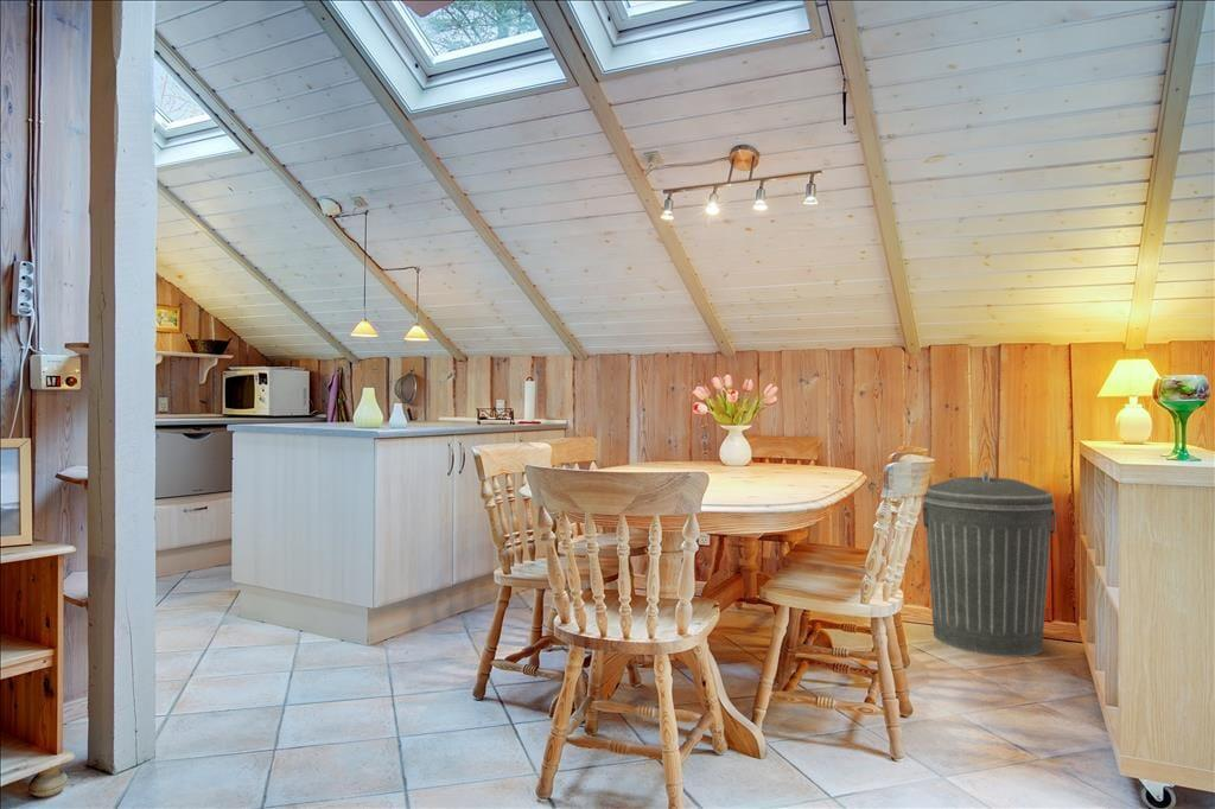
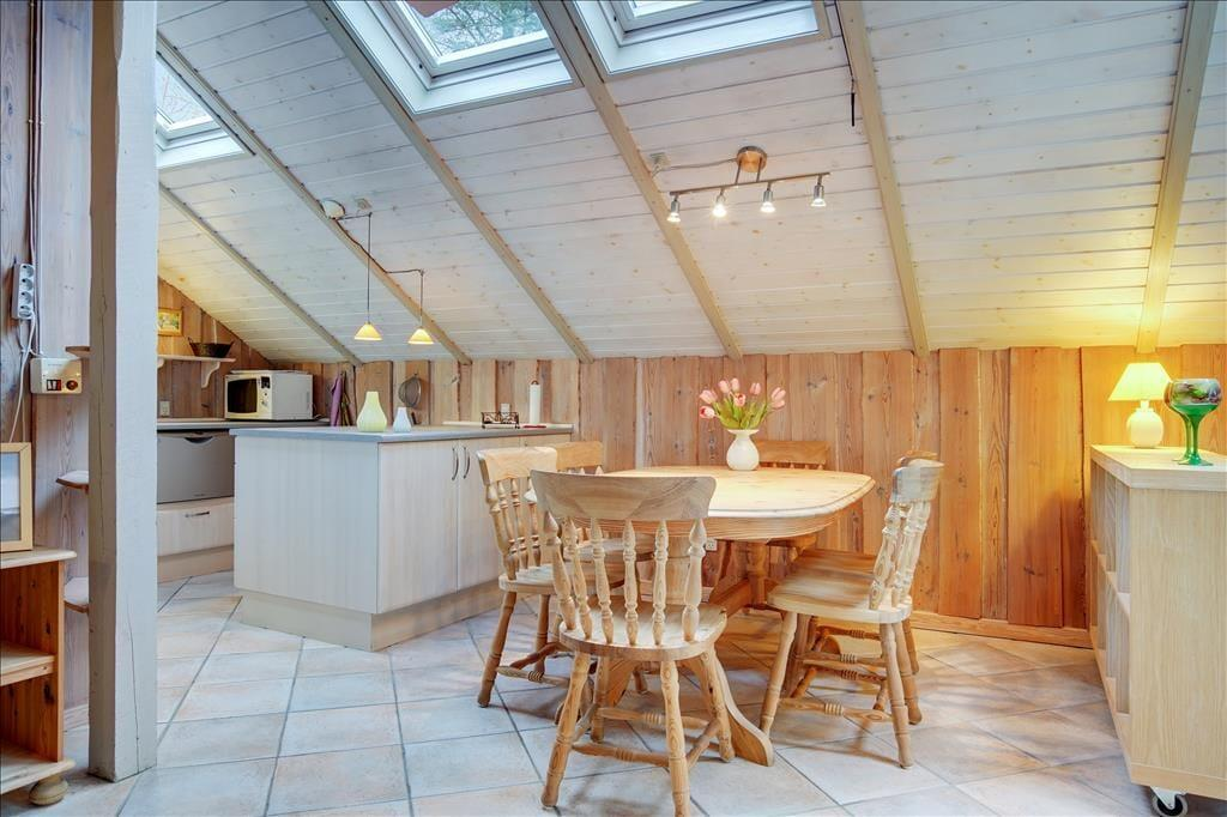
- trash can [921,471,1057,658]
